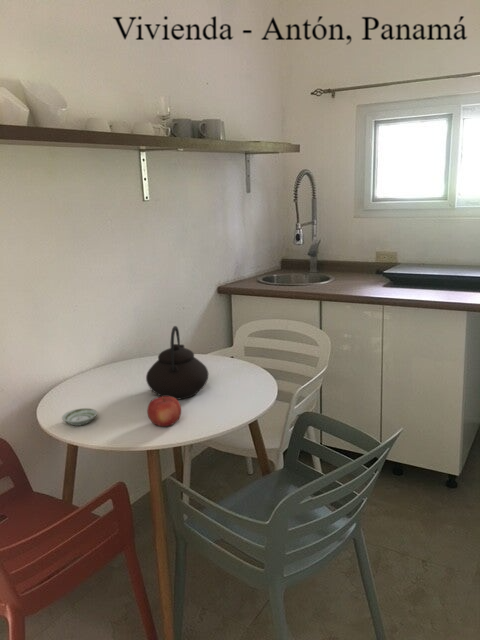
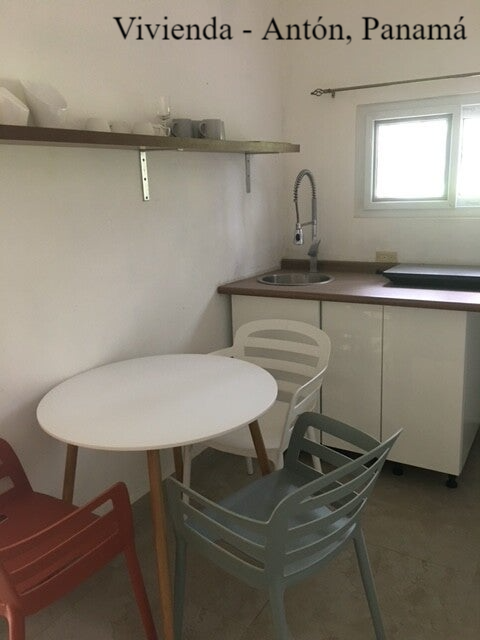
- teapot [145,325,210,401]
- saucer [61,407,98,427]
- fruit [146,396,182,428]
